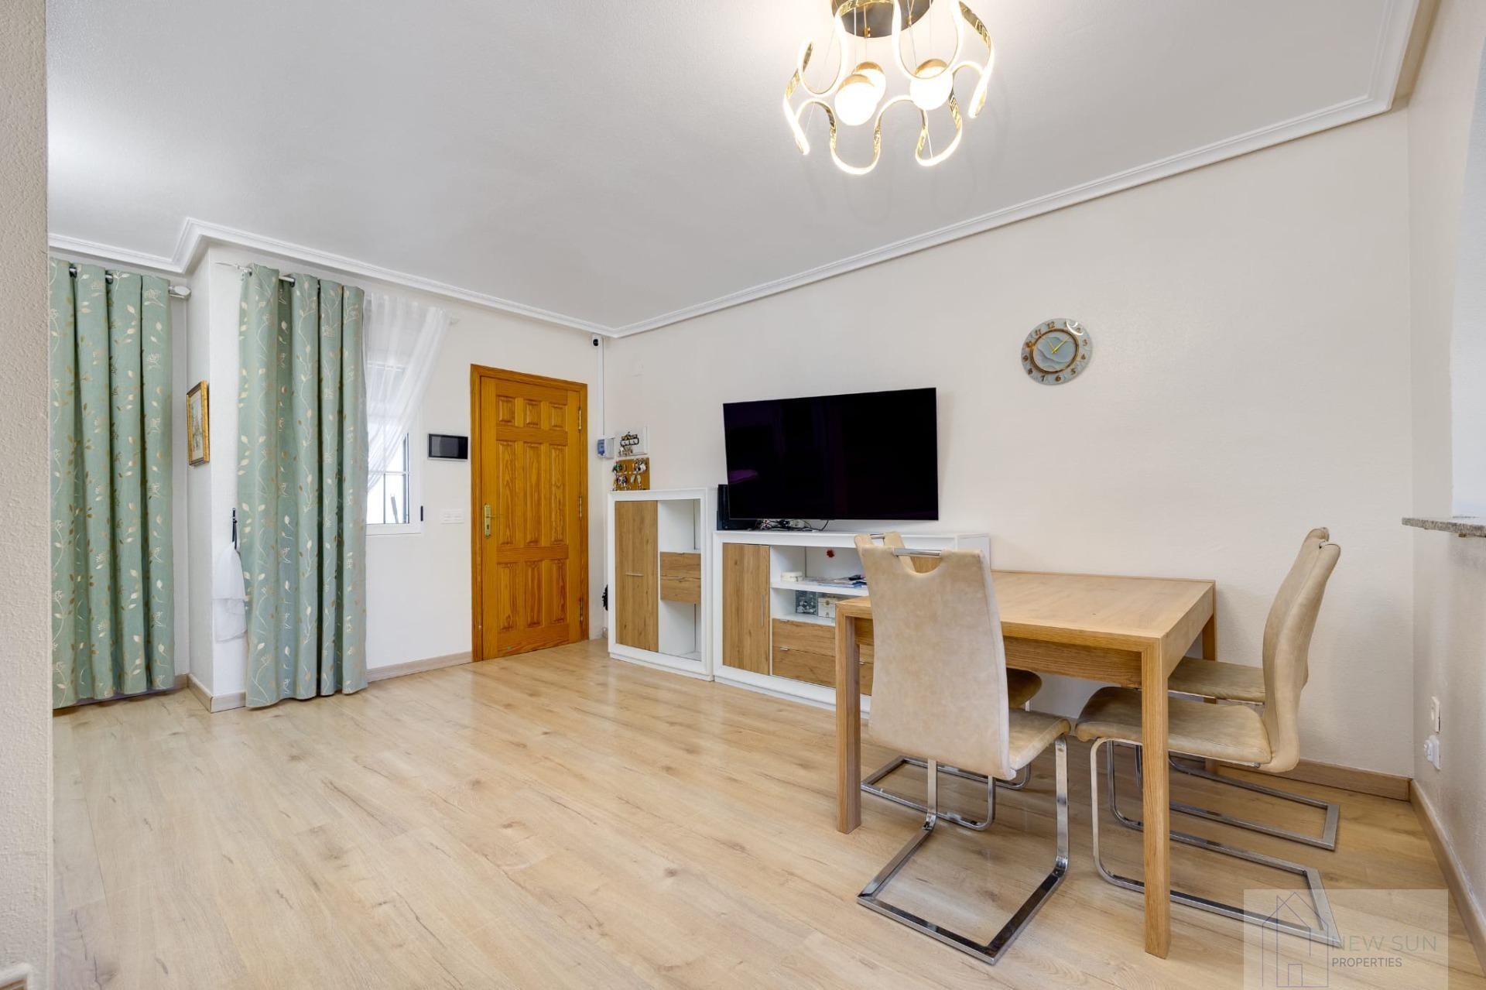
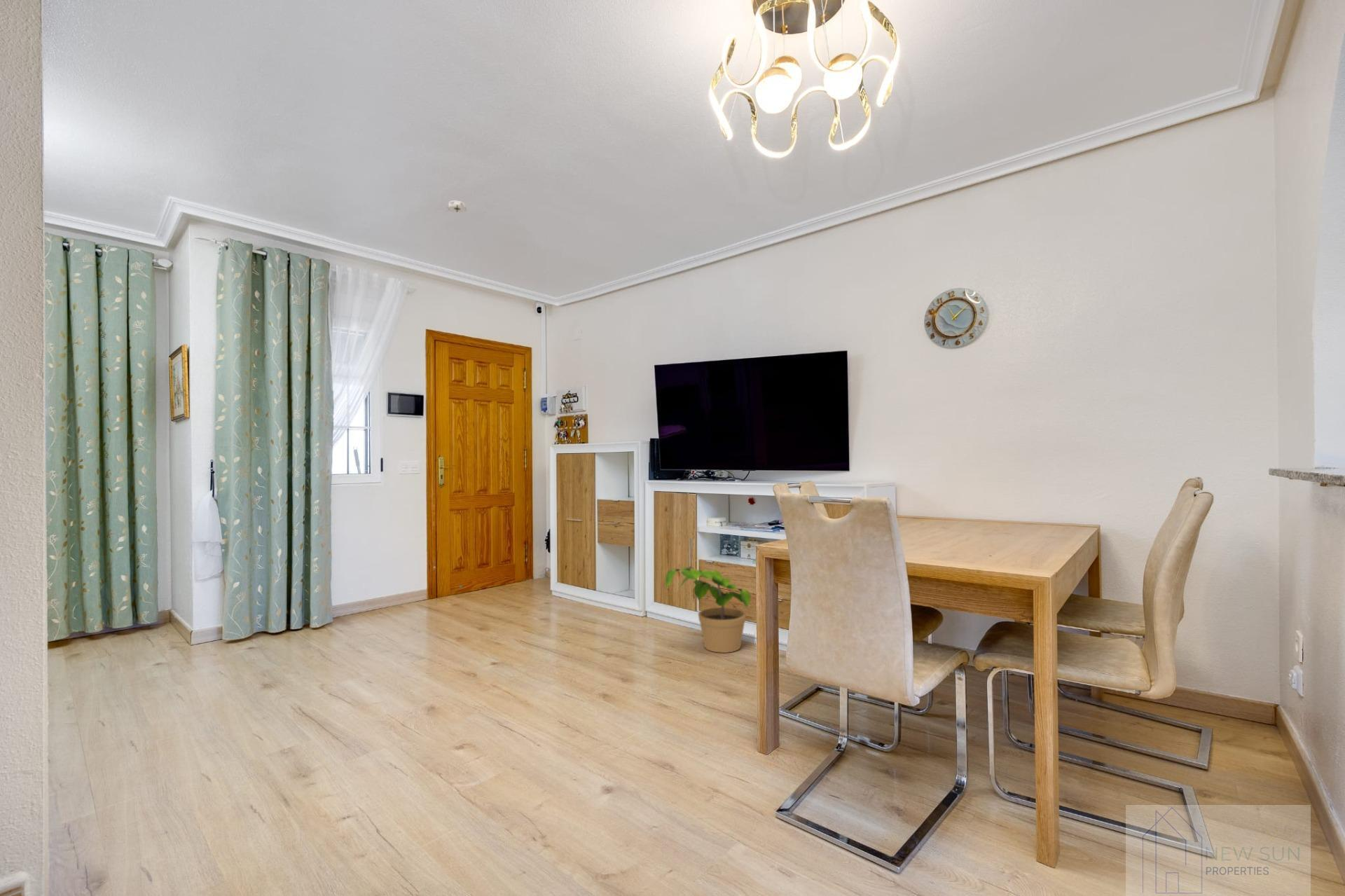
+ smoke detector [445,200,468,213]
+ potted plant [665,566,752,654]
